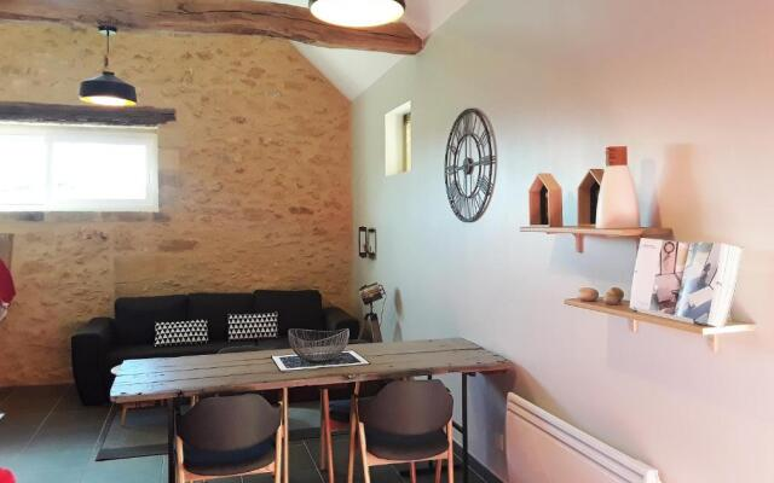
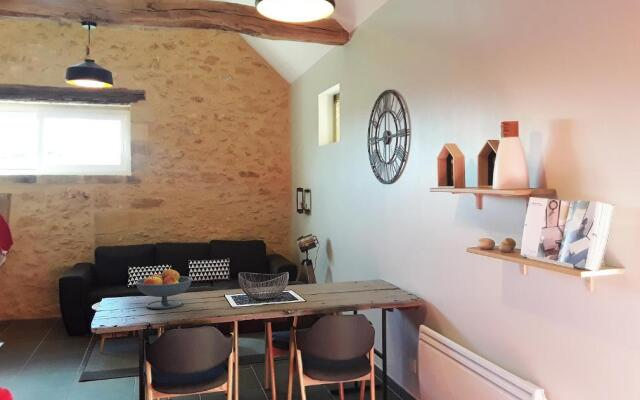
+ fruit bowl [134,268,193,310]
